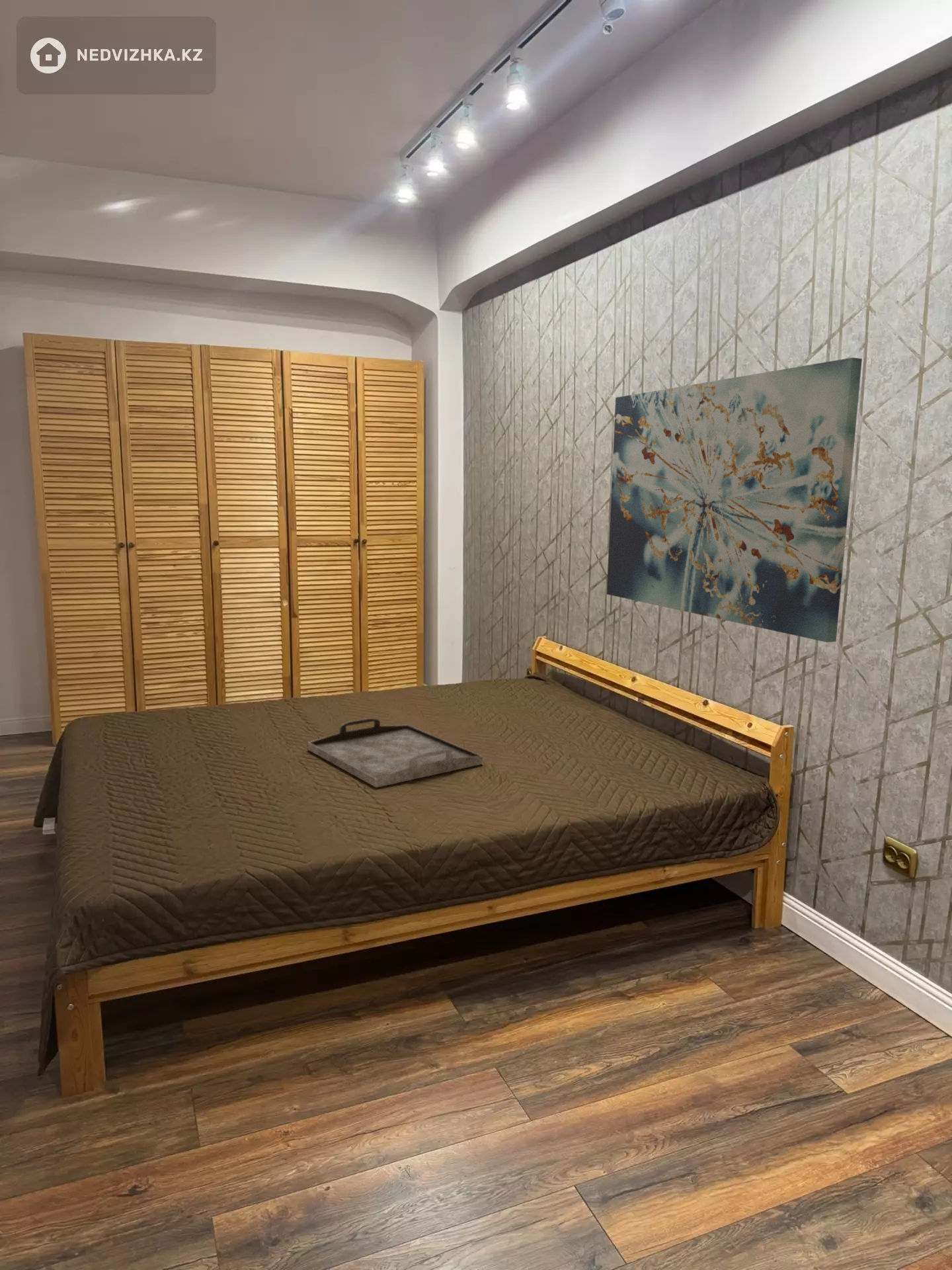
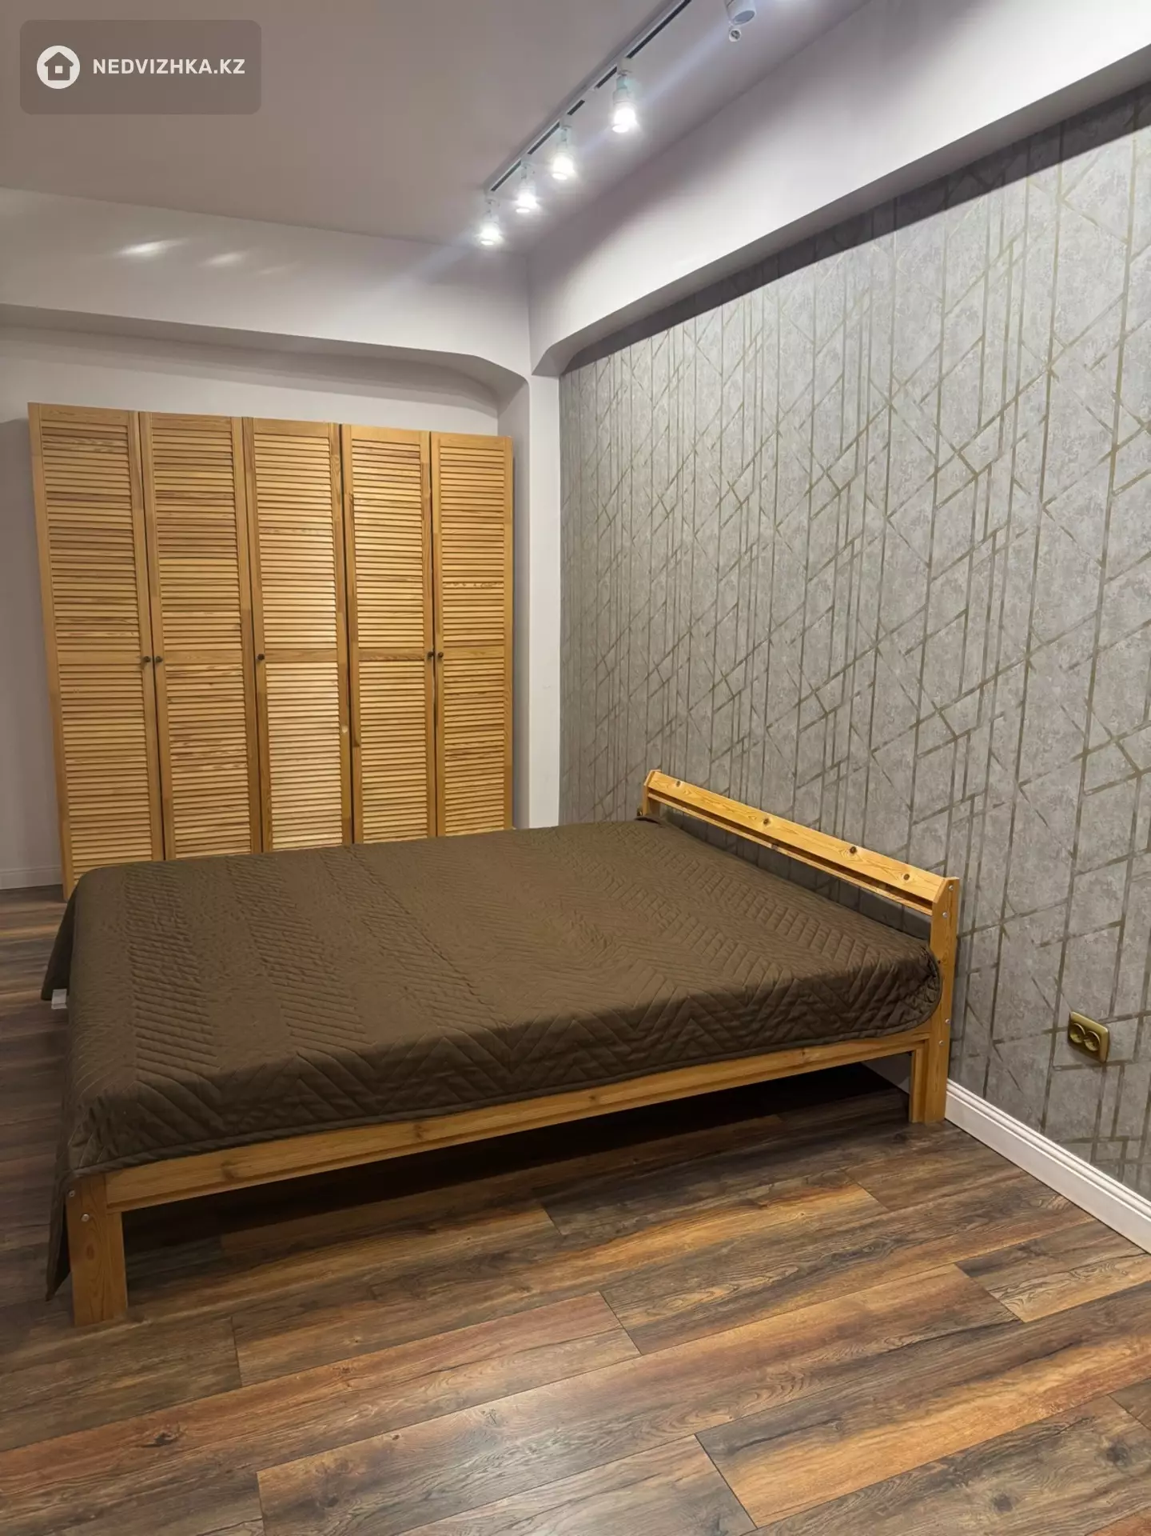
- serving tray [307,718,483,788]
- wall art [606,357,863,643]
